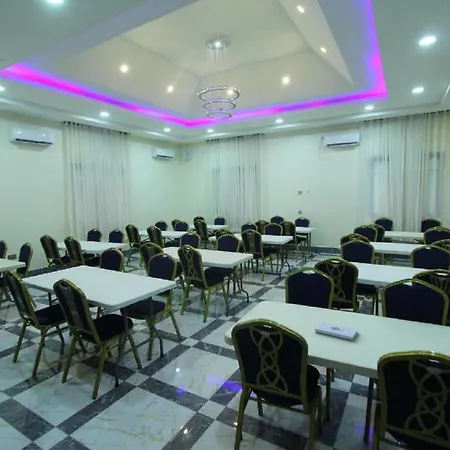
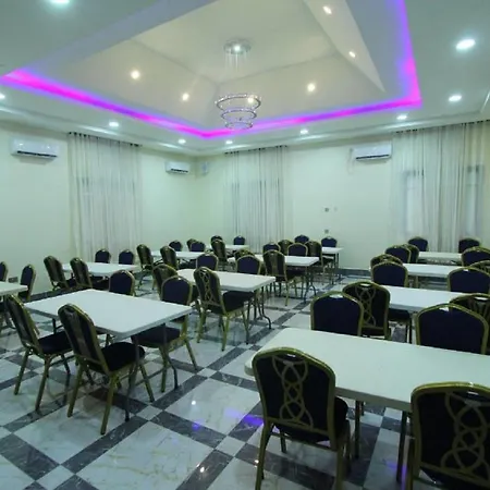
- notepad [314,321,359,341]
